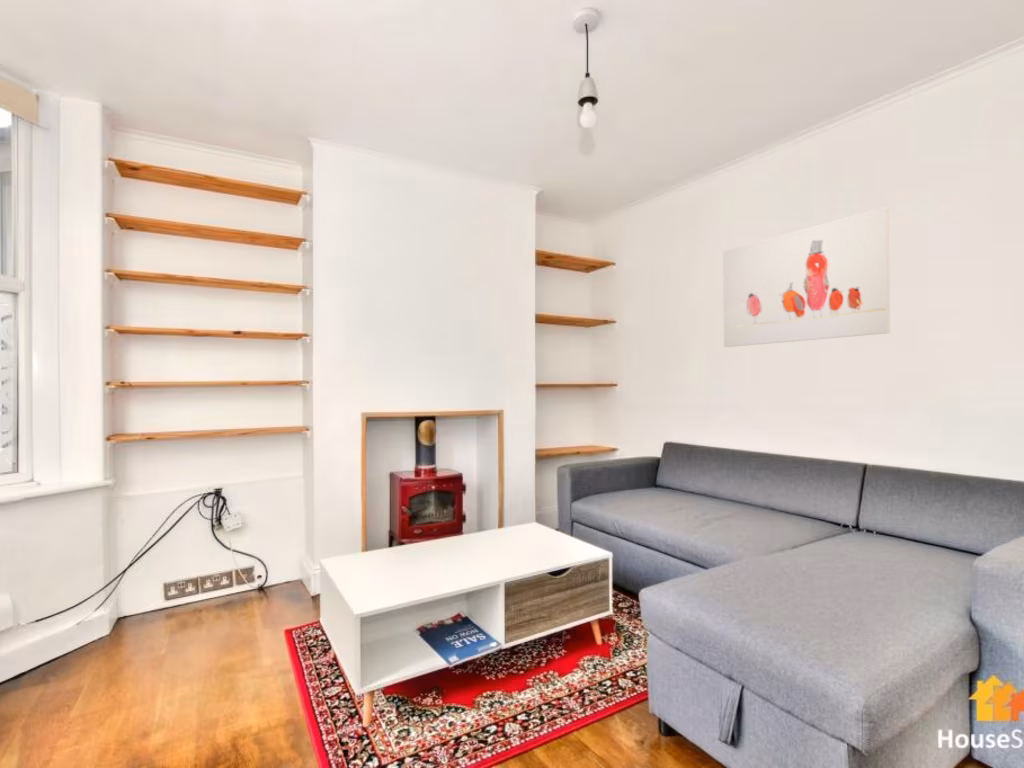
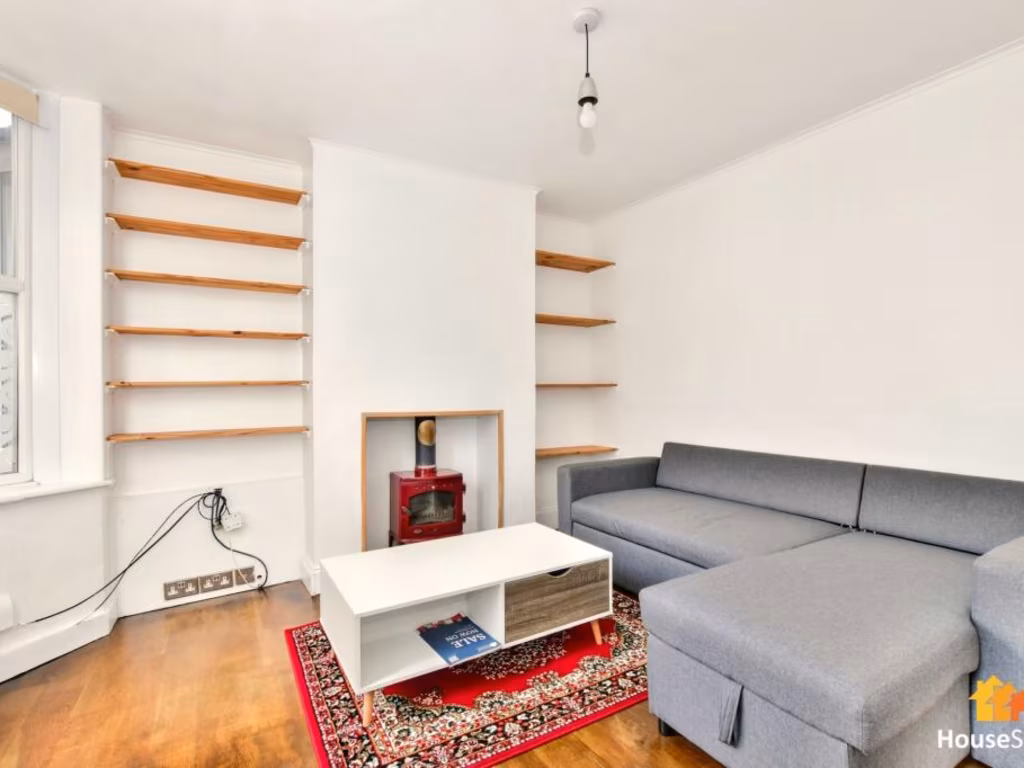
- wall art [722,206,891,348]
